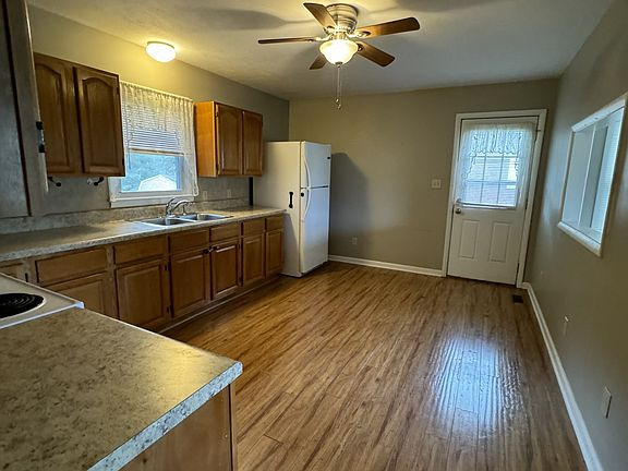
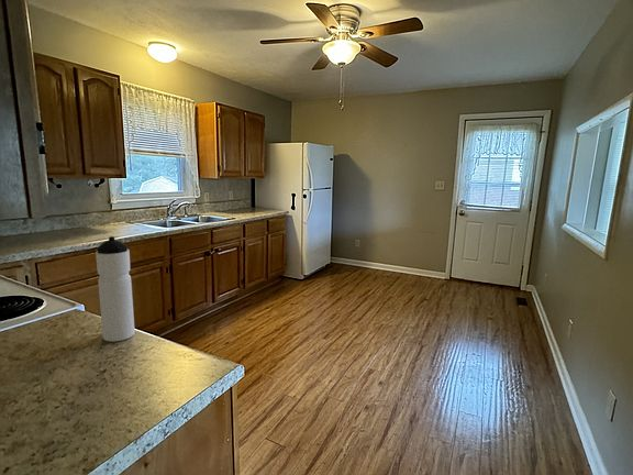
+ water bottle [95,235,136,343]
